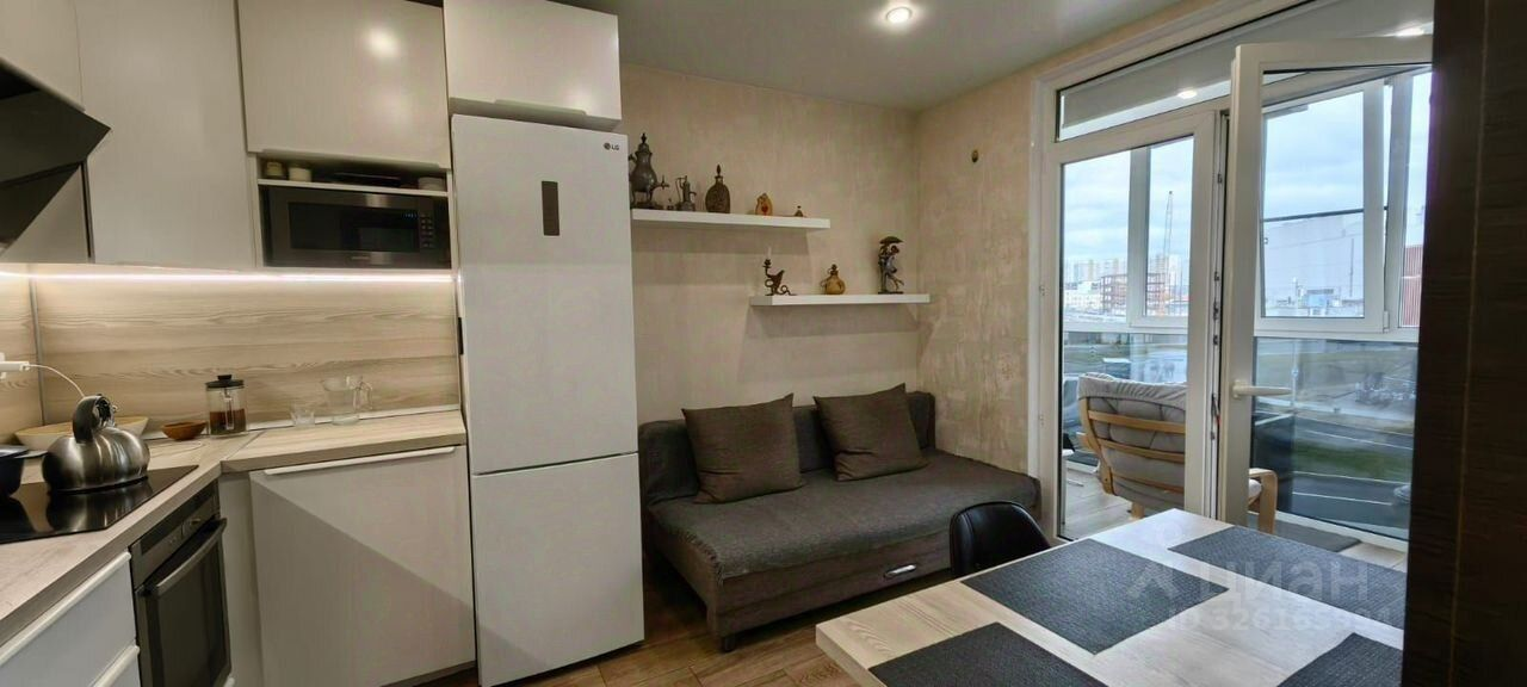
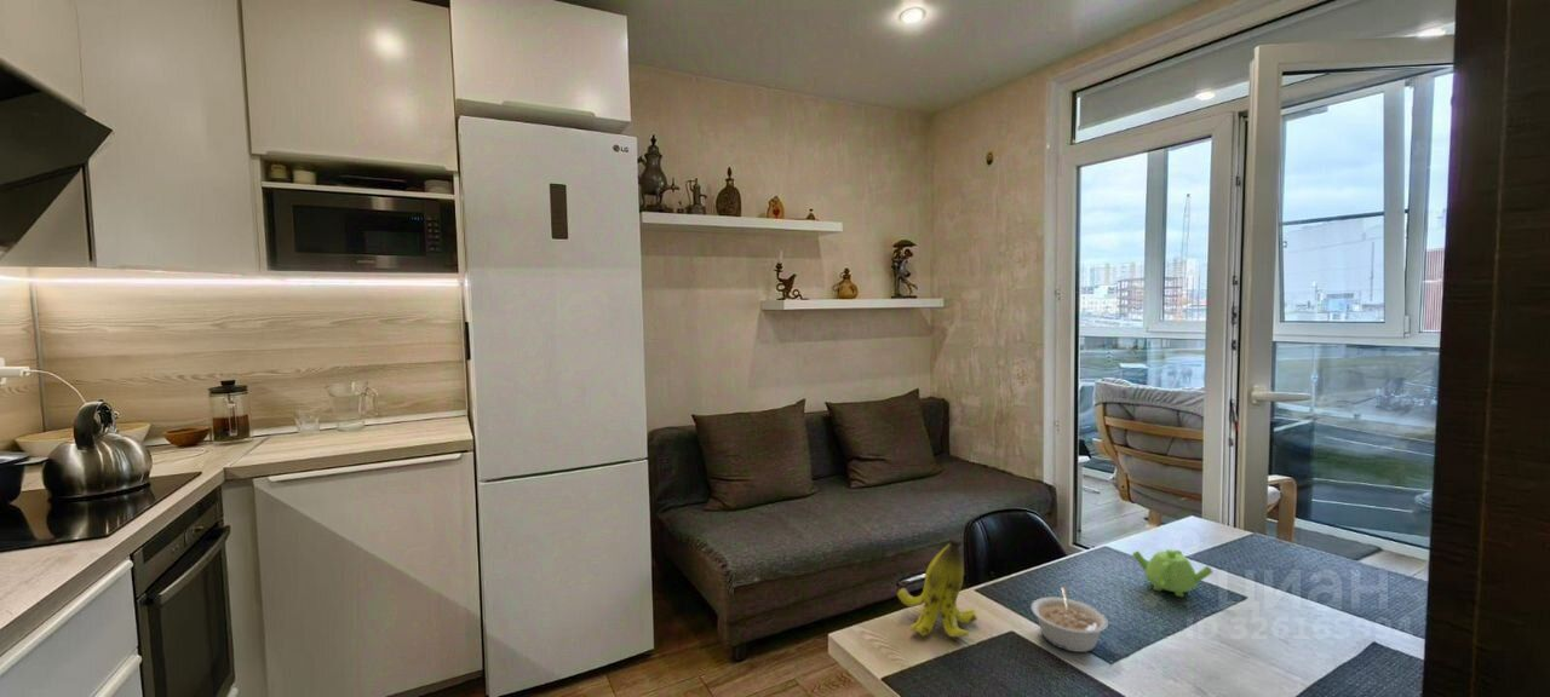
+ banana [896,534,978,638]
+ teapot [1131,548,1215,598]
+ legume [1031,586,1109,653]
